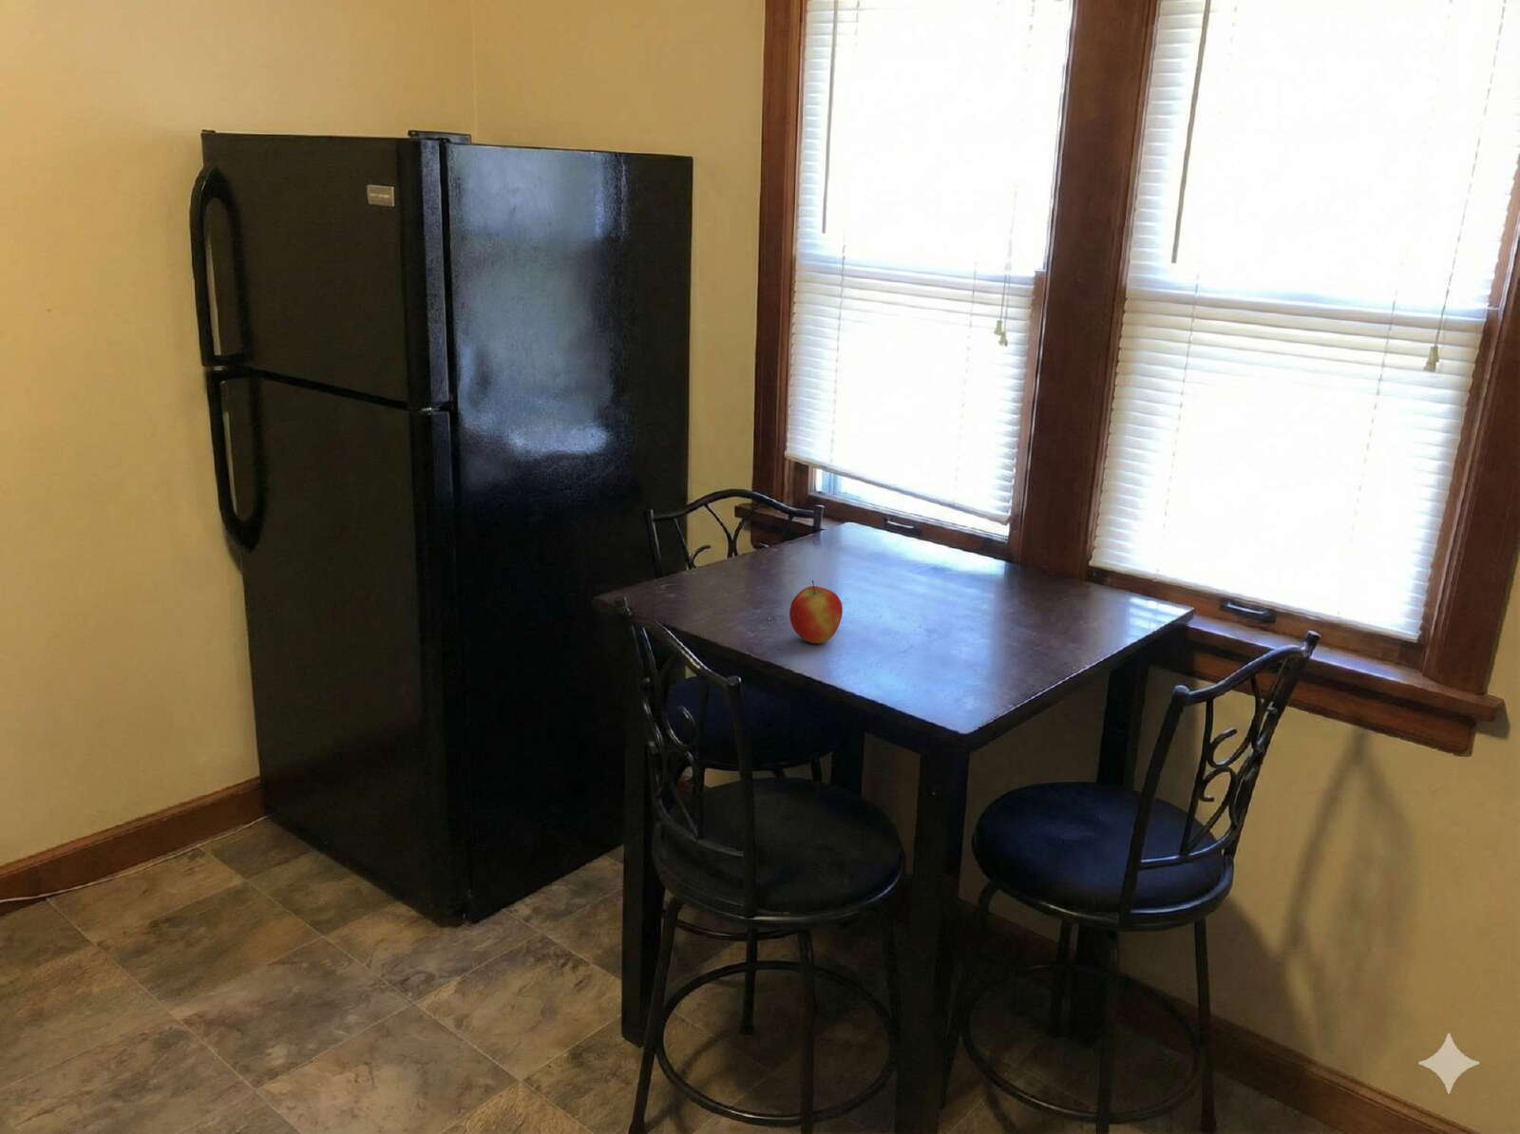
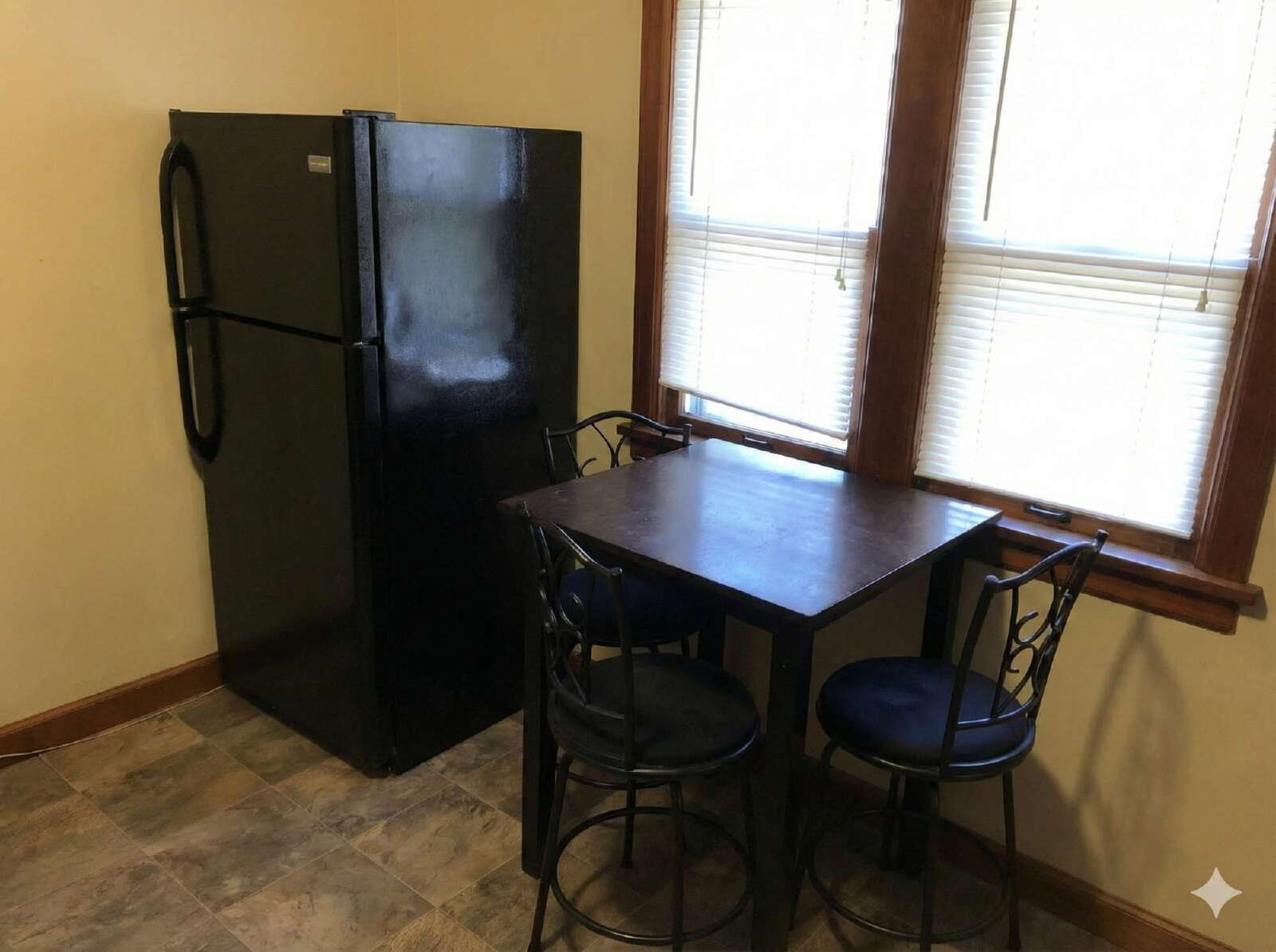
- apple [789,579,843,644]
